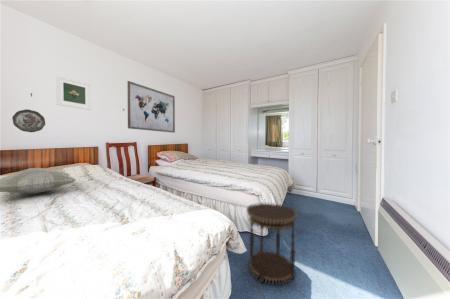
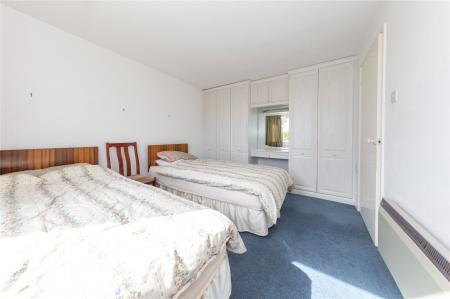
- decorative plate [11,108,46,133]
- wall art [126,80,176,134]
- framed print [55,75,92,111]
- side table [246,201,298,285]
- decorative pillow [0,167,77,196]
